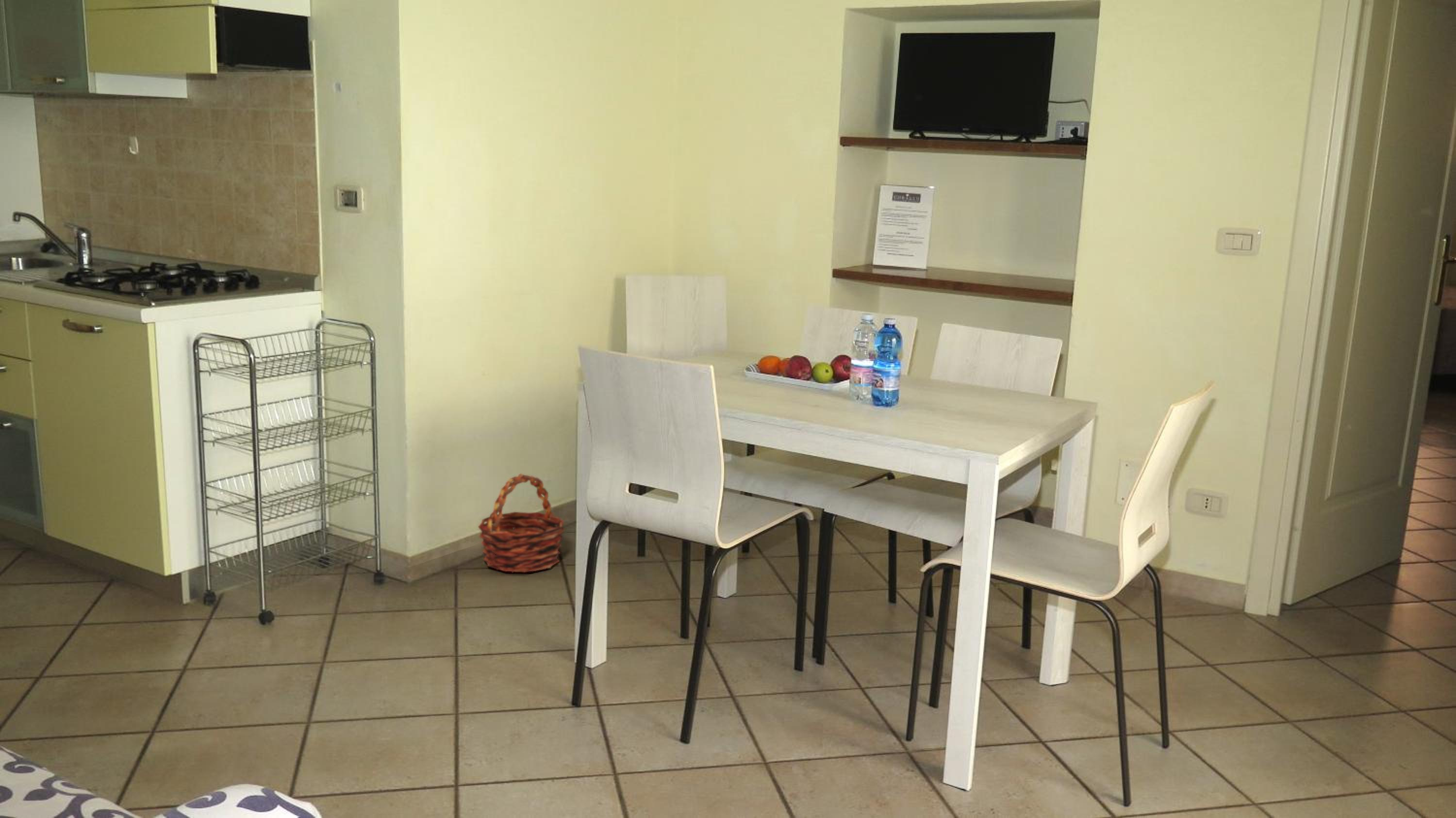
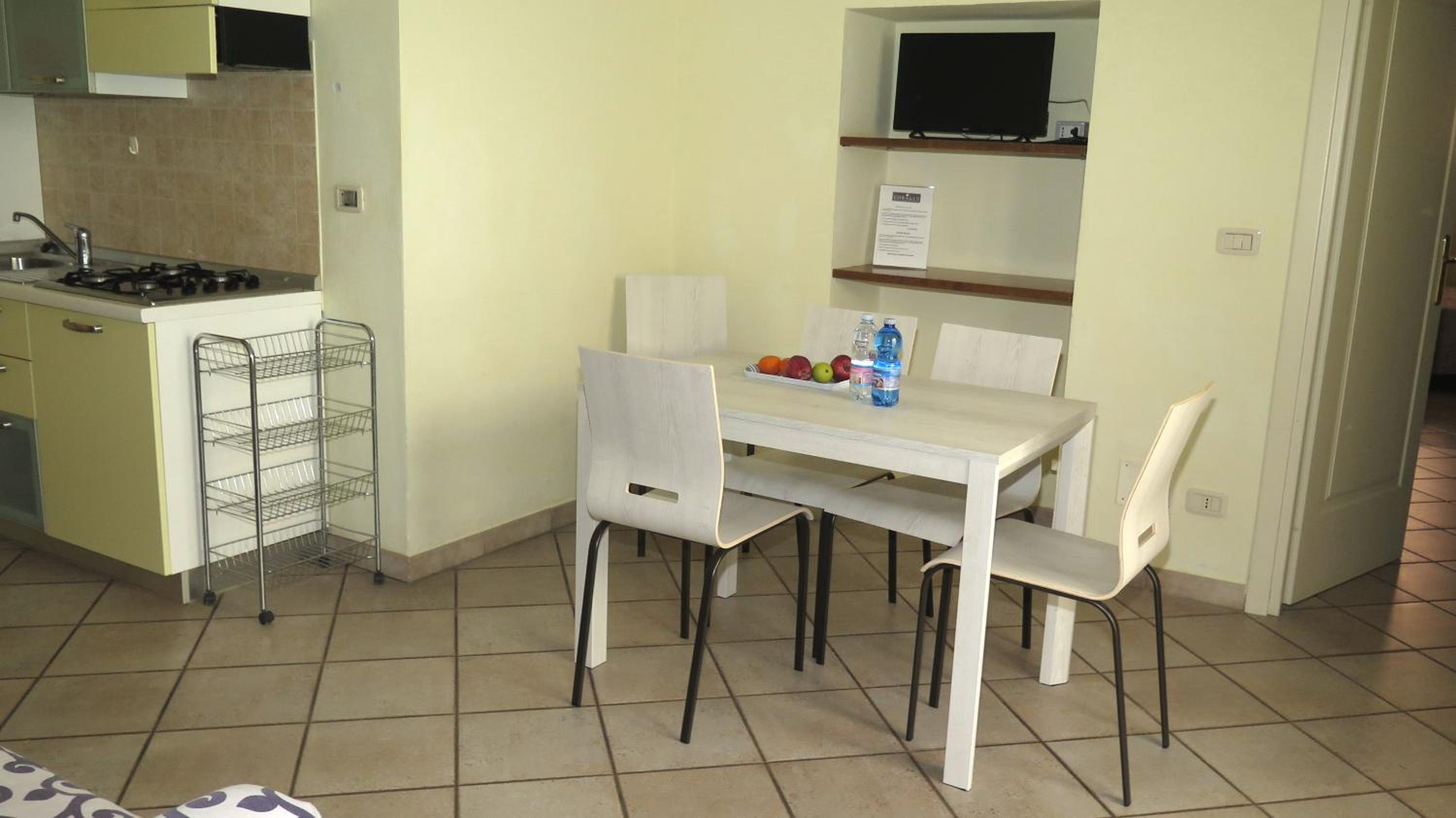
- basket [478,474,565,573]
